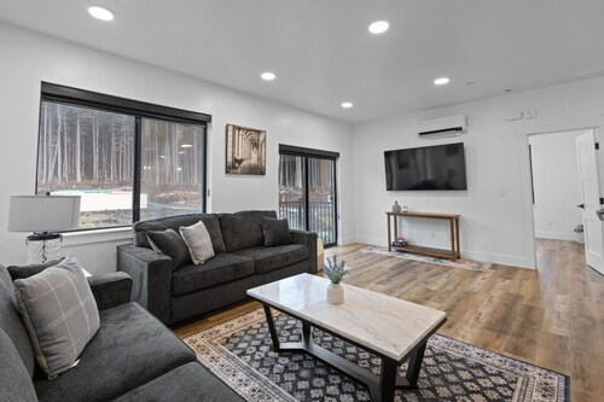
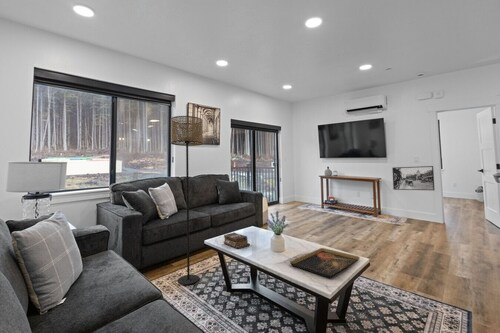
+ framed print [391,165,436,191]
+ floor lamp [170,115,204,286]
+ books [223,231,251,250]
+ decorative tray [289,247,361,279]
